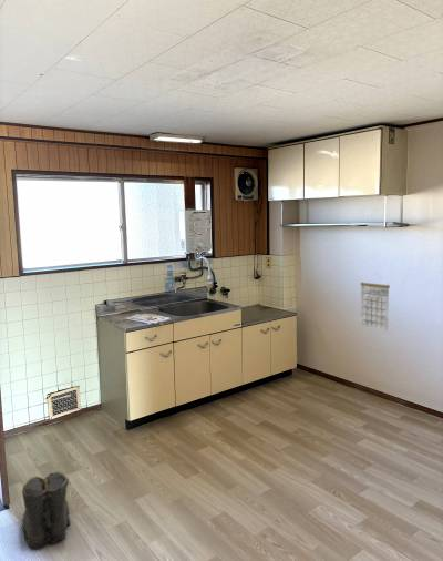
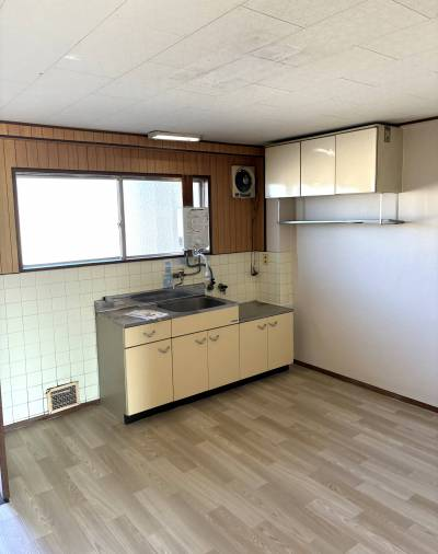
- boots [21,470,72,552]
- calendar [359,273,391,332]
